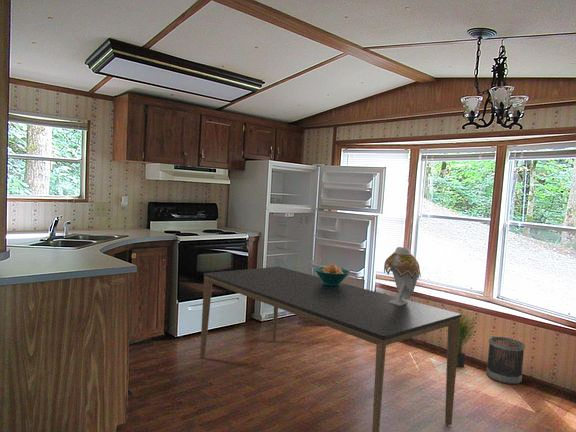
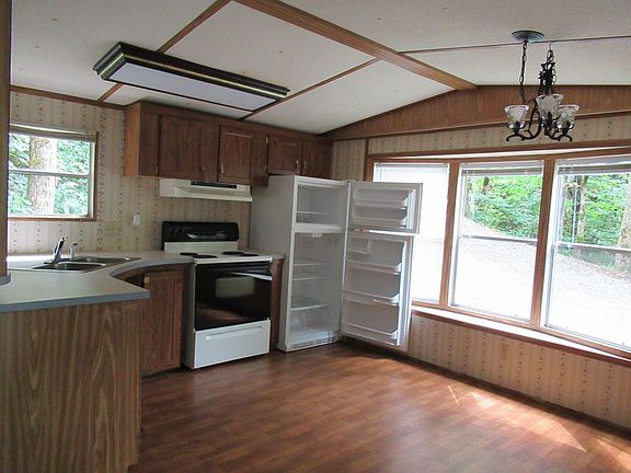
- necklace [383,246,422,306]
- fruit bowl [314,263,351,286]
- potted plant [444,309,479,368]
- wastebasket [485,336,526,385]
- dining table [199,266,462,432]
